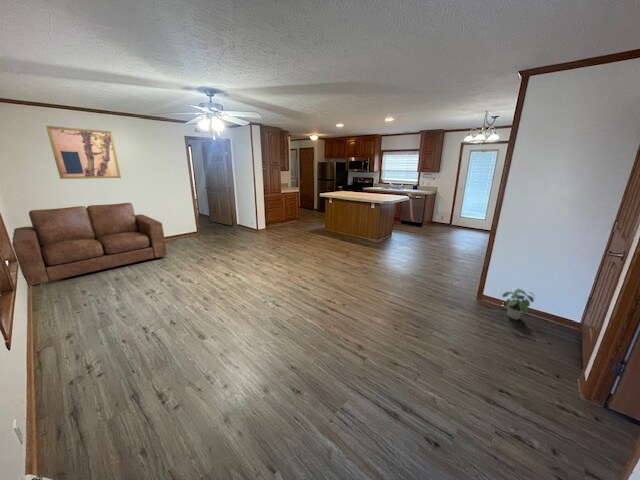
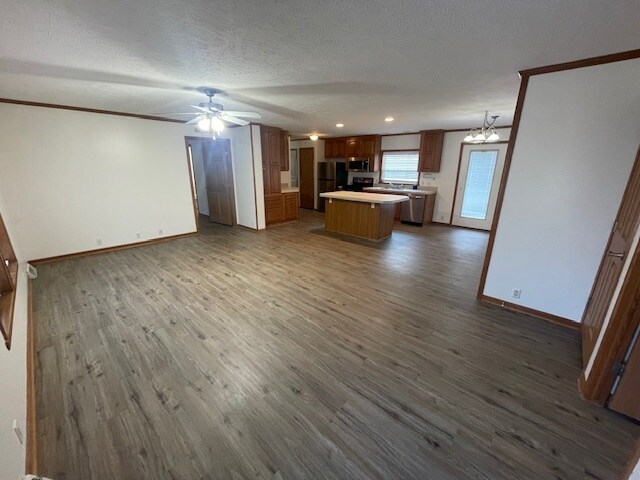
- sofa [11,202,168,287]
- wall art [45,125,122,180]
- potted plant [501,288,536,320]
